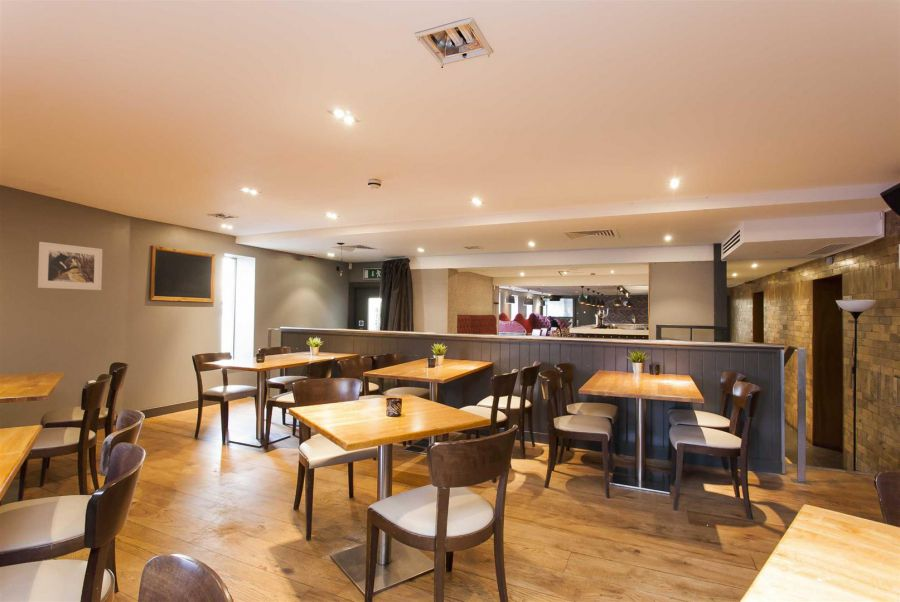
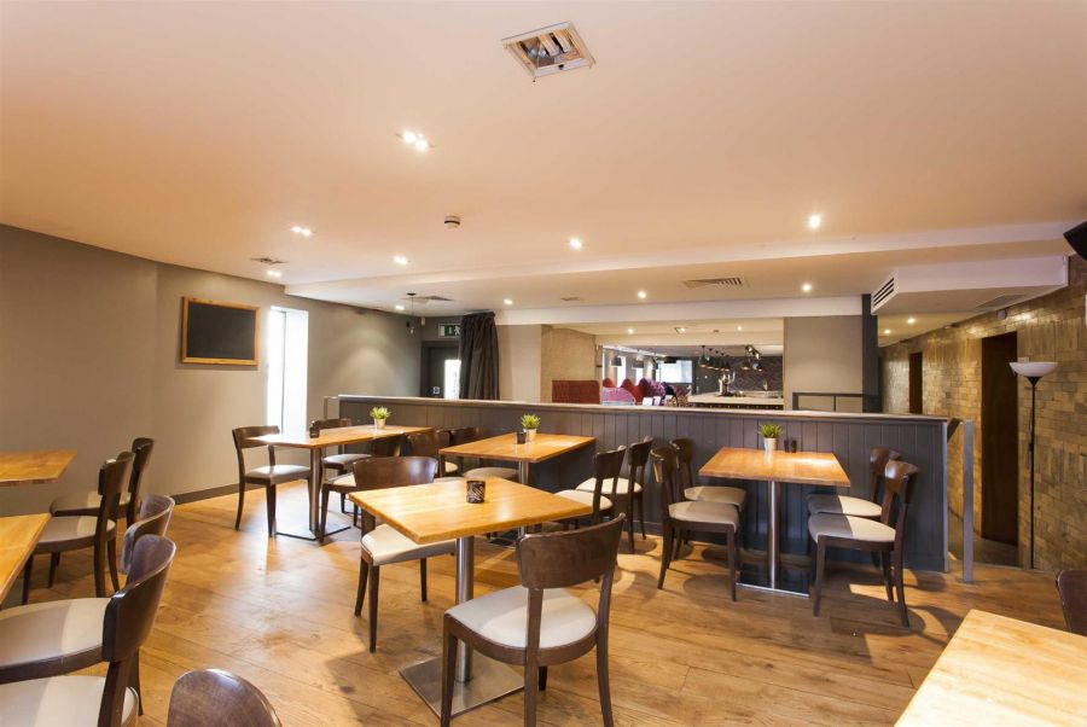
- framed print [37,241,103,291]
